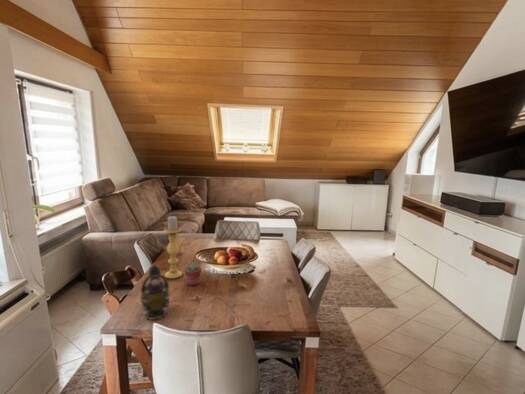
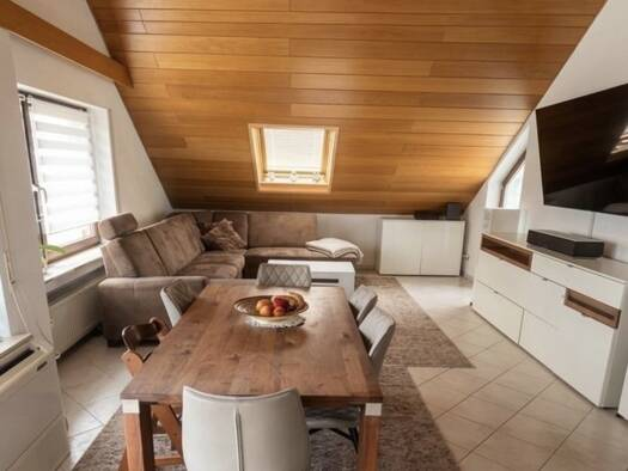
- teapot [140,264,171,321]
- potted succulent [184,261,203,286]
- candle holder [163,215,183,280]
